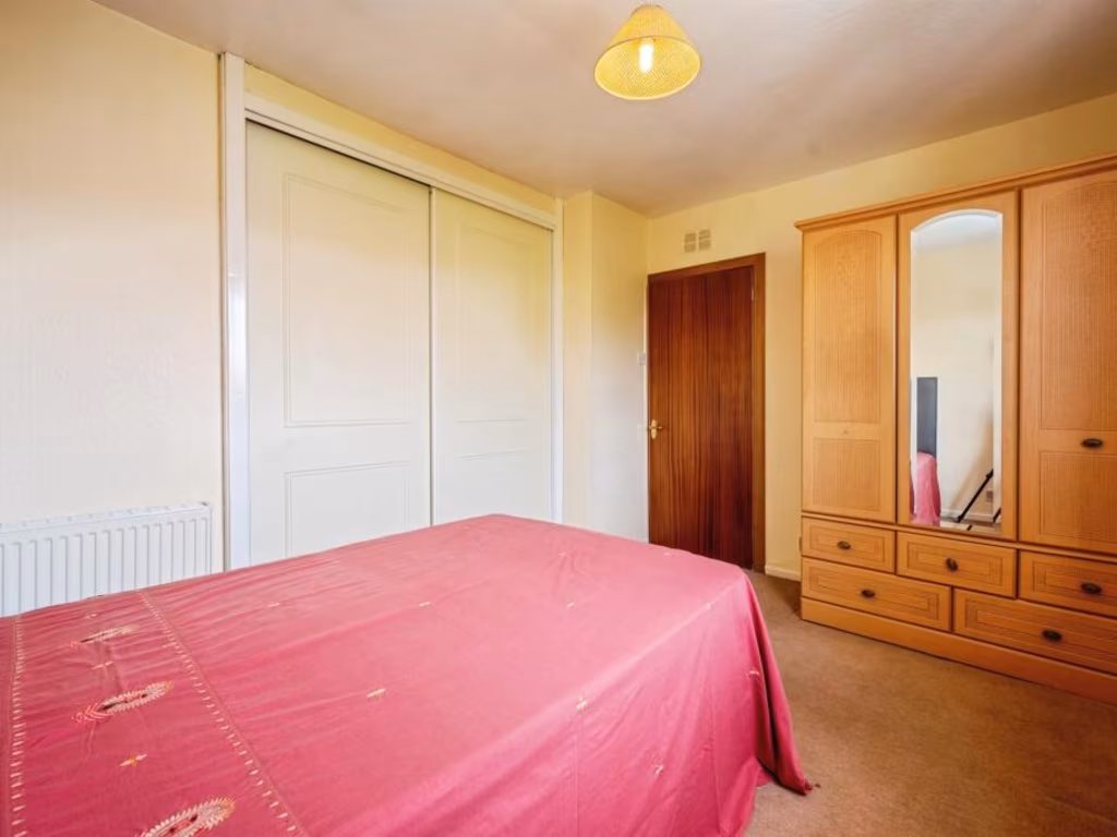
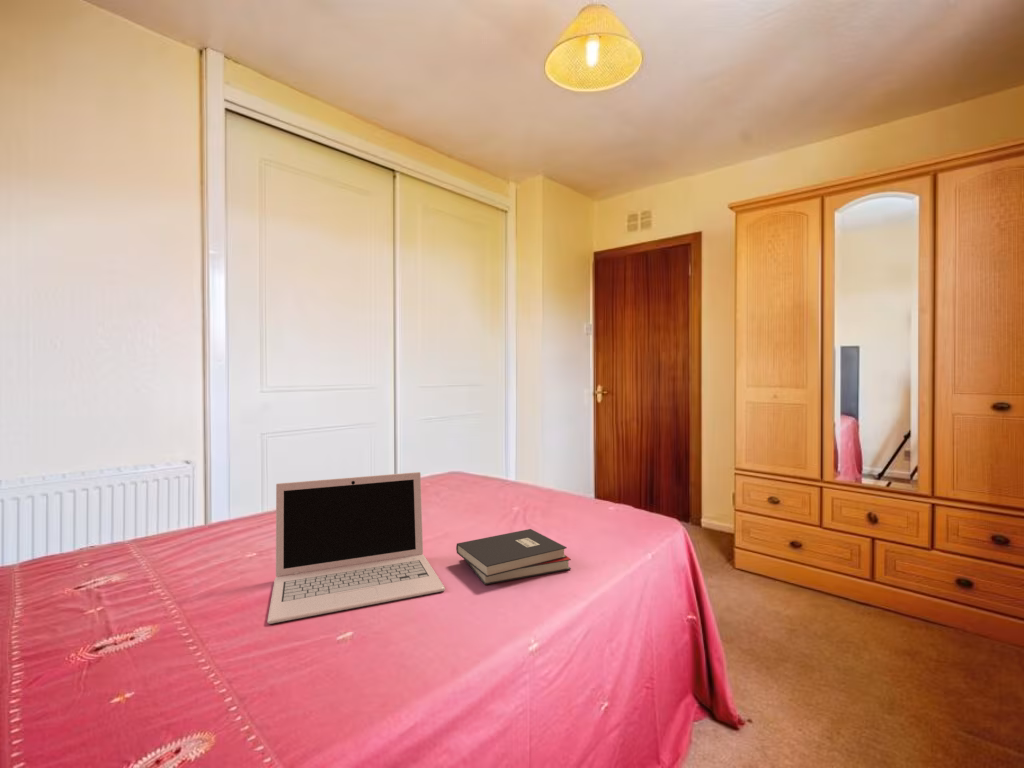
+ laptop [267,471,446,625]
+ hardback book [455,528,572,586]
